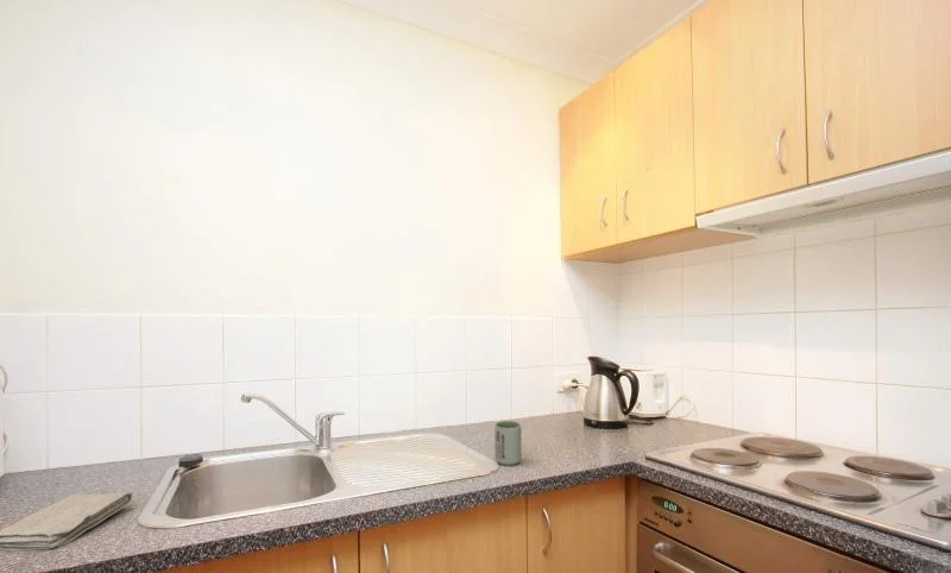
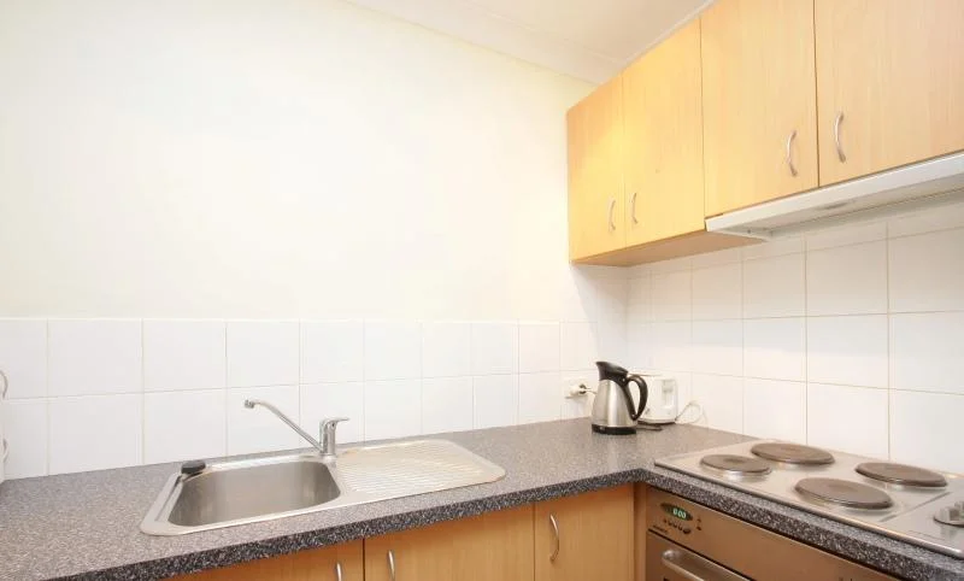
- washcloth [0,491,133,552]
- cup [493,420,522,467]
